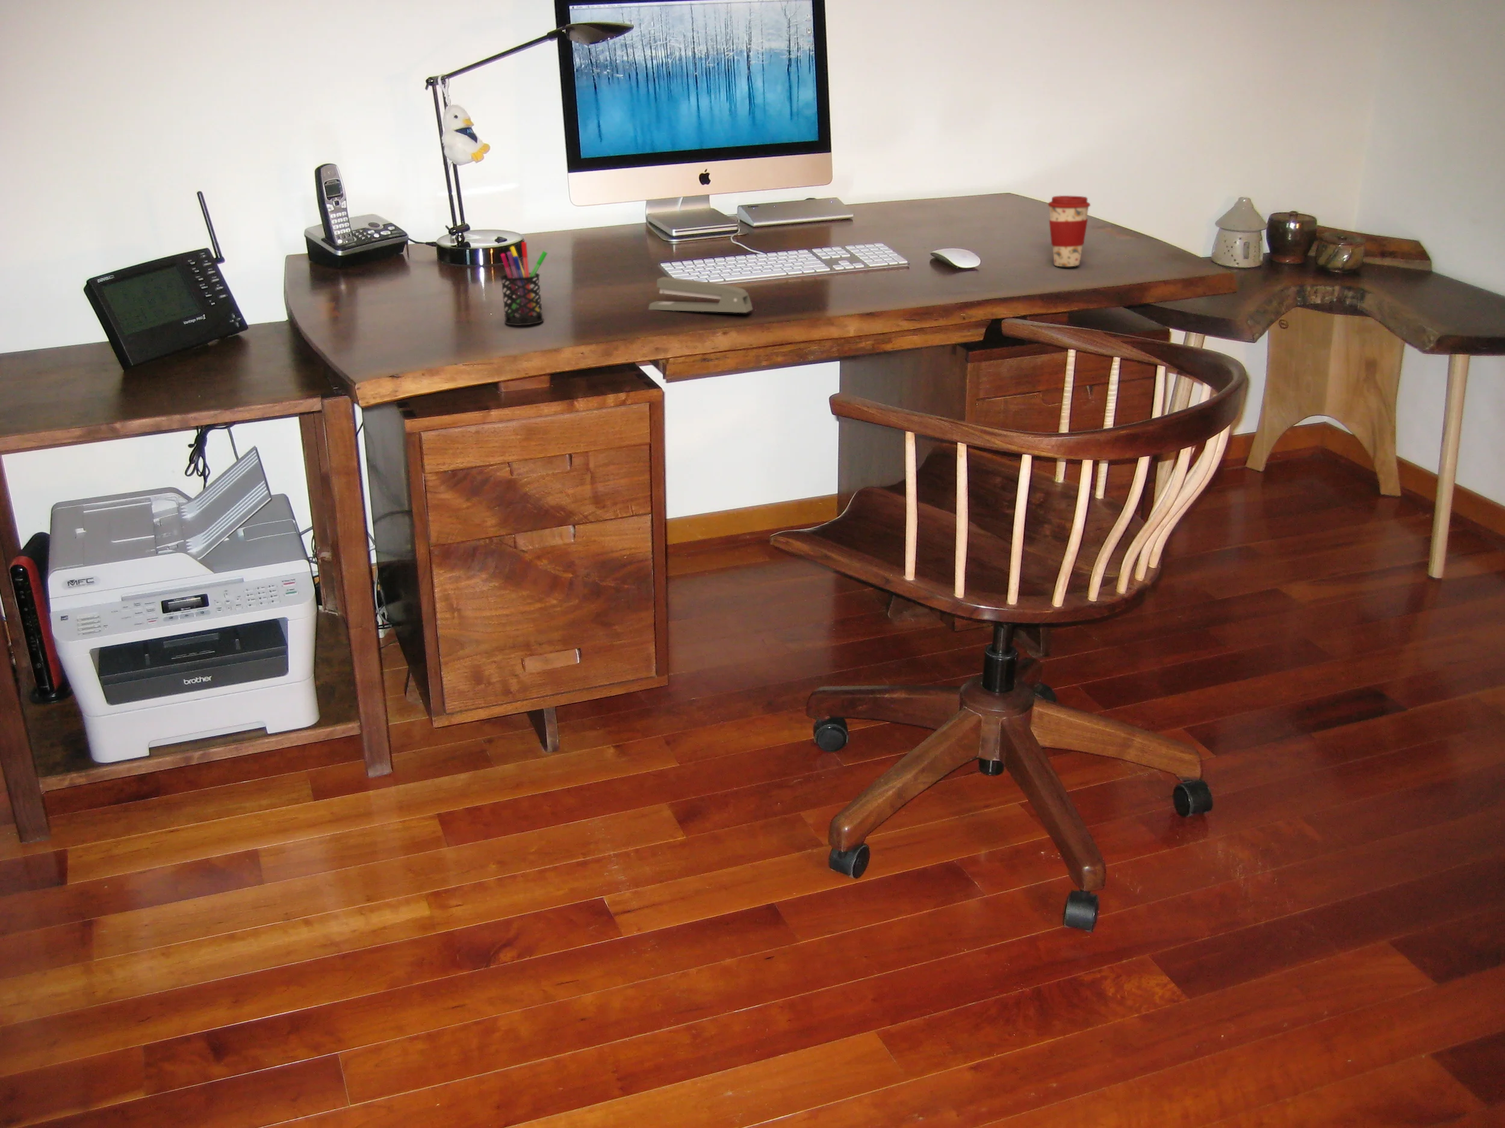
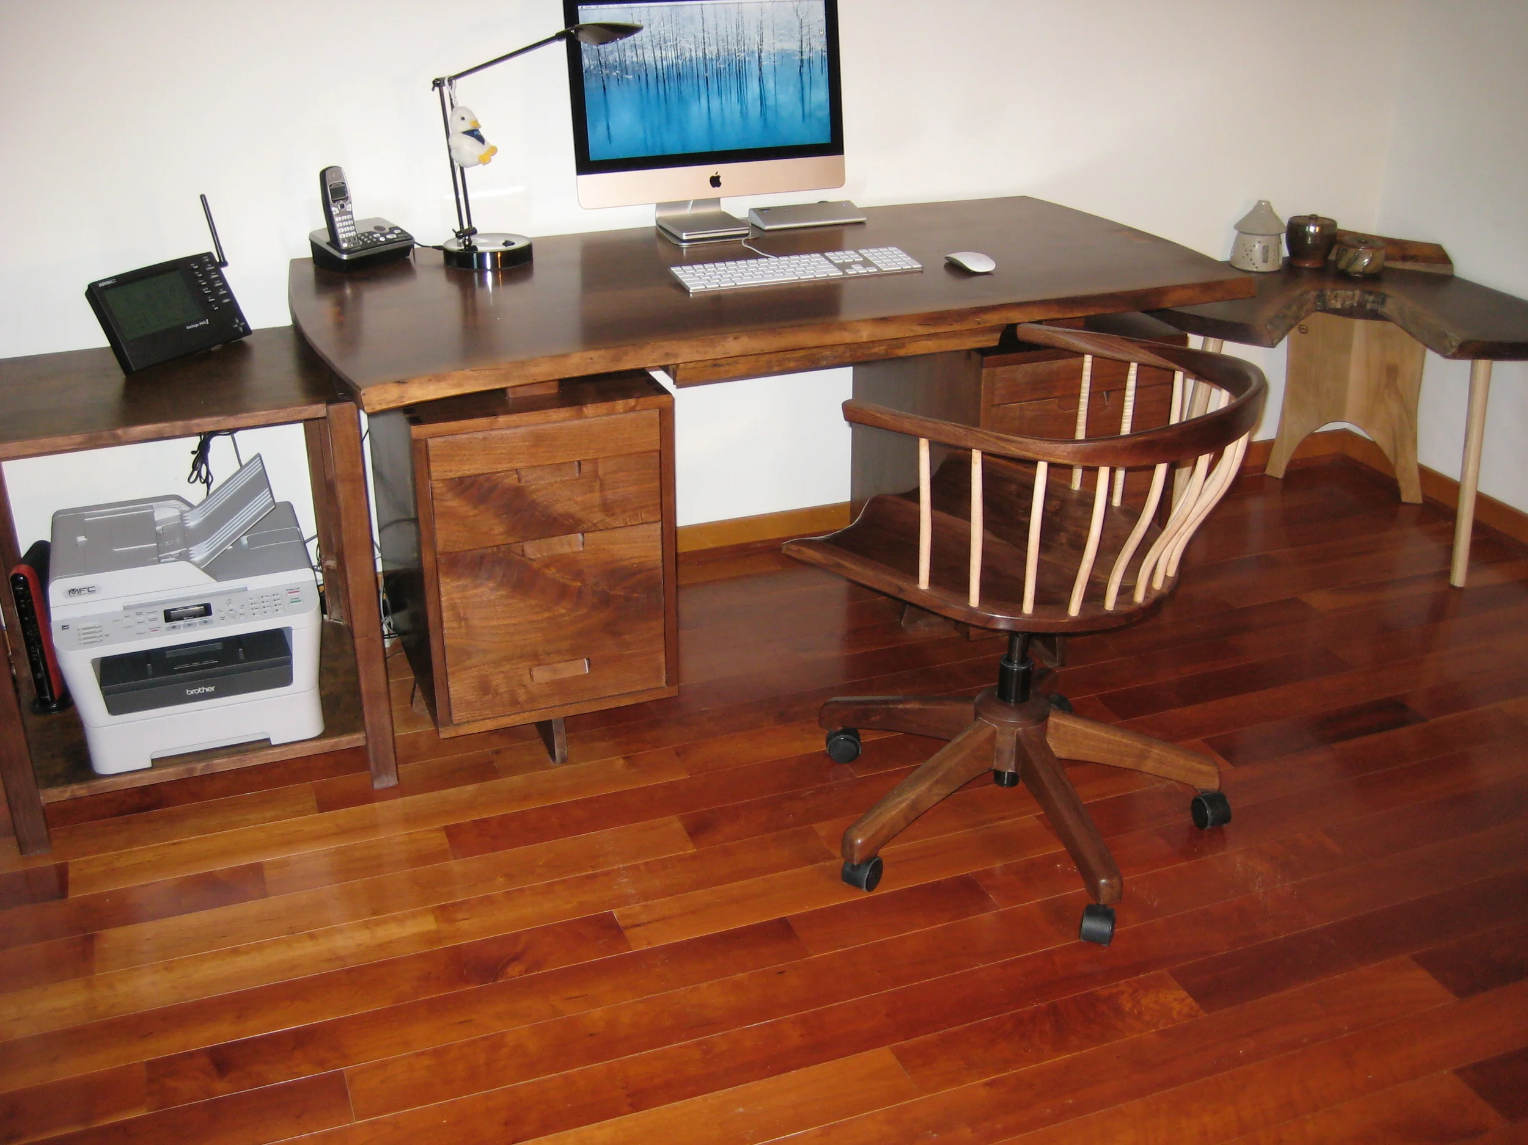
- coffee cup [1048,196,1090,267]
- stapler [648,276,754,314]
- pen holder [500,242,547,326]
